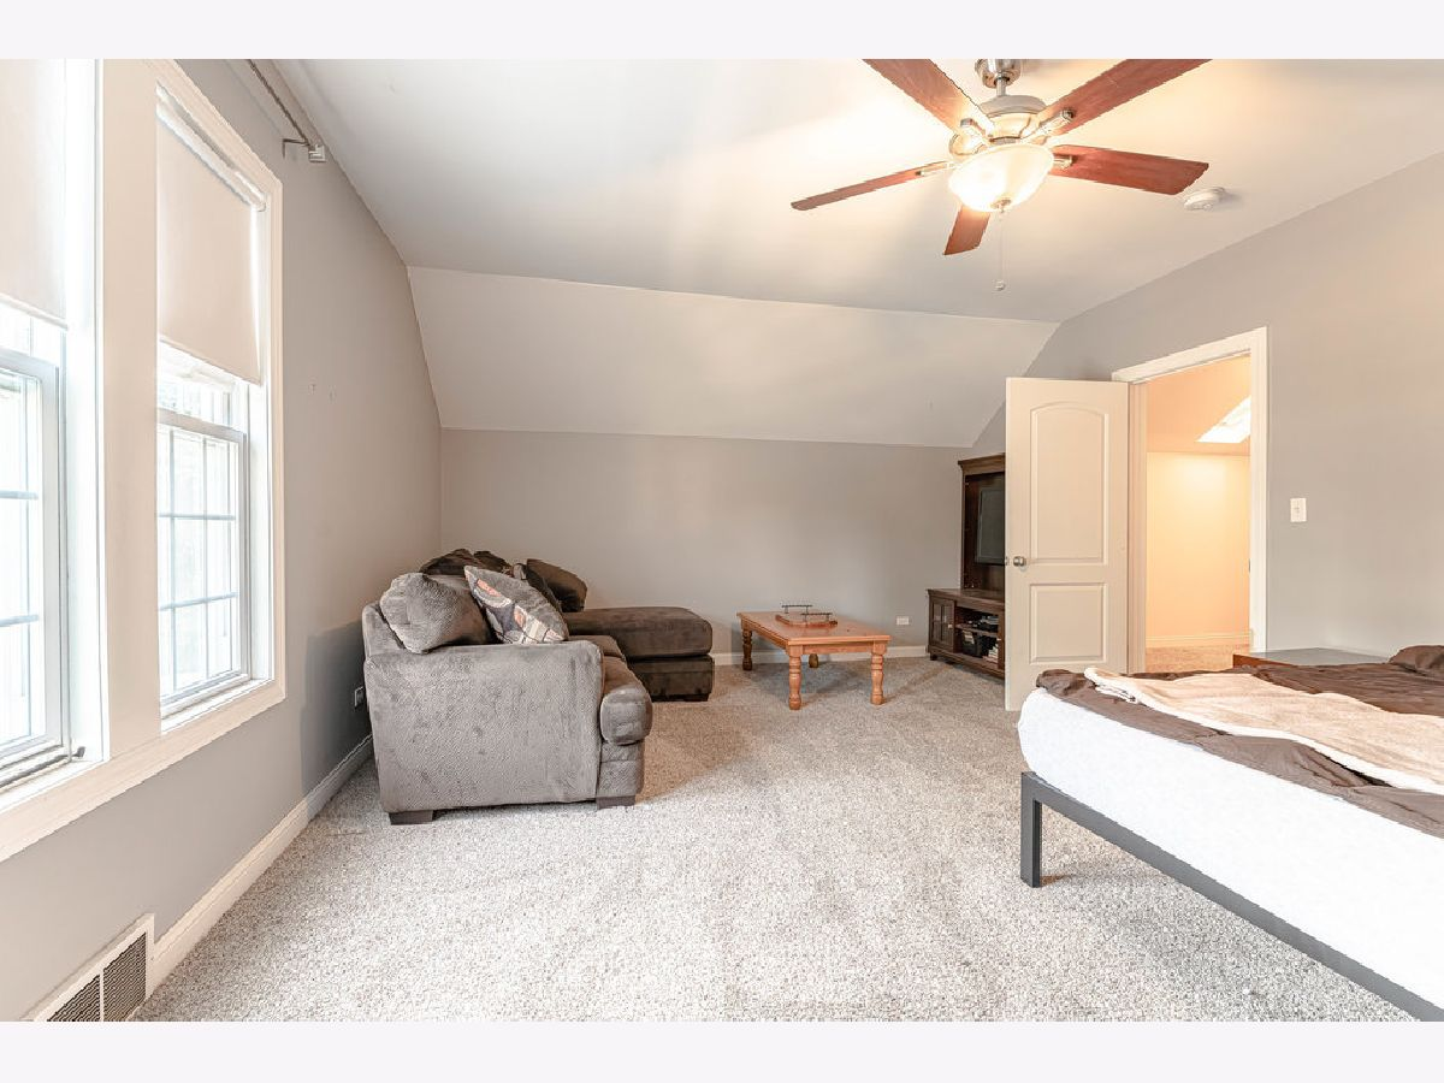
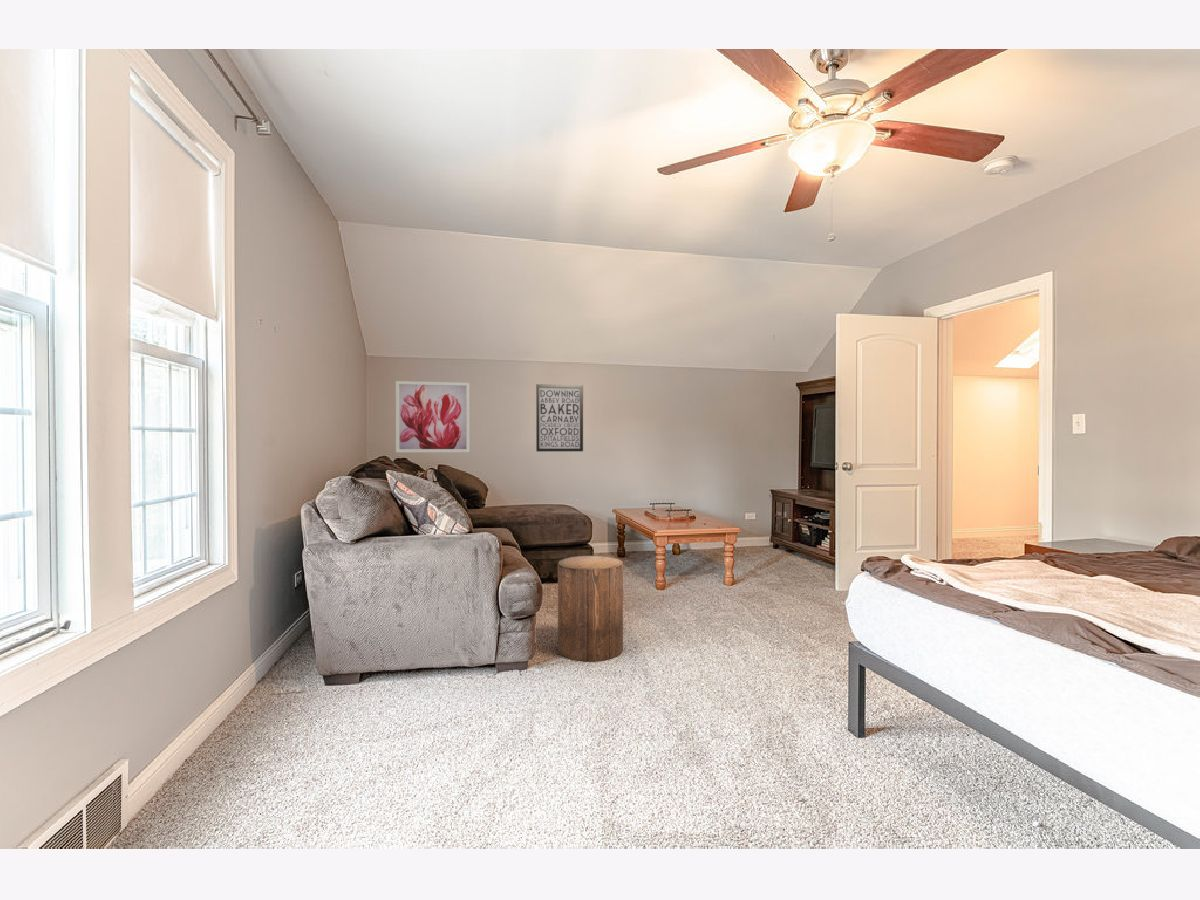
+ wall art [395,380,471,453]
+ wall art [535,383,584,453]
+ stool [557,555,624,662]
